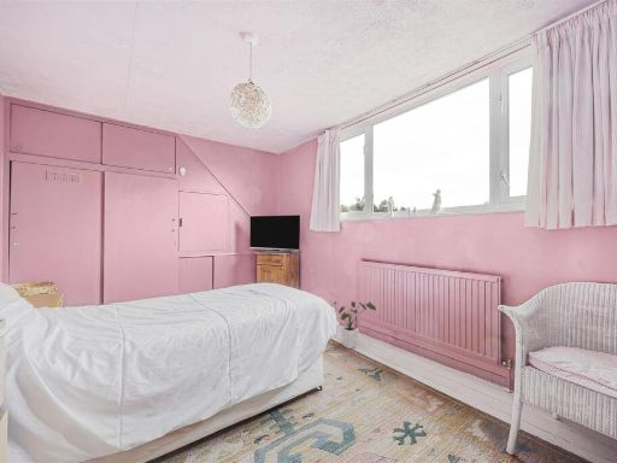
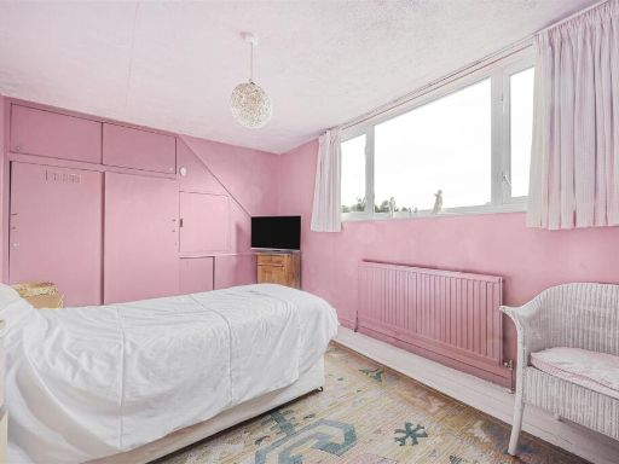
- house plant [331,300,377,350]
